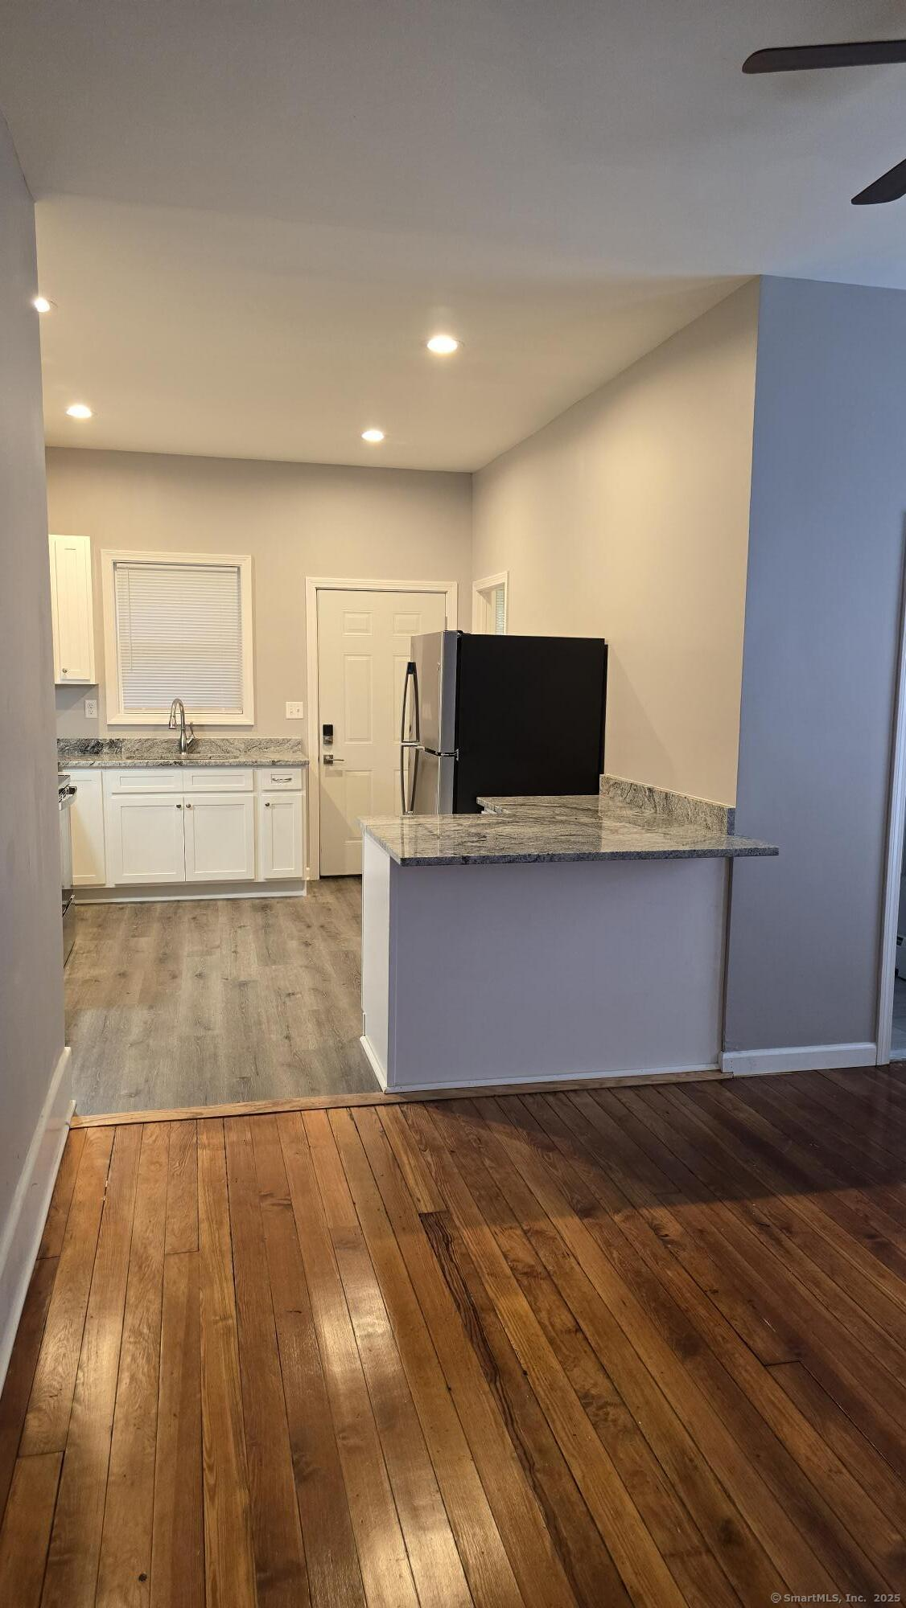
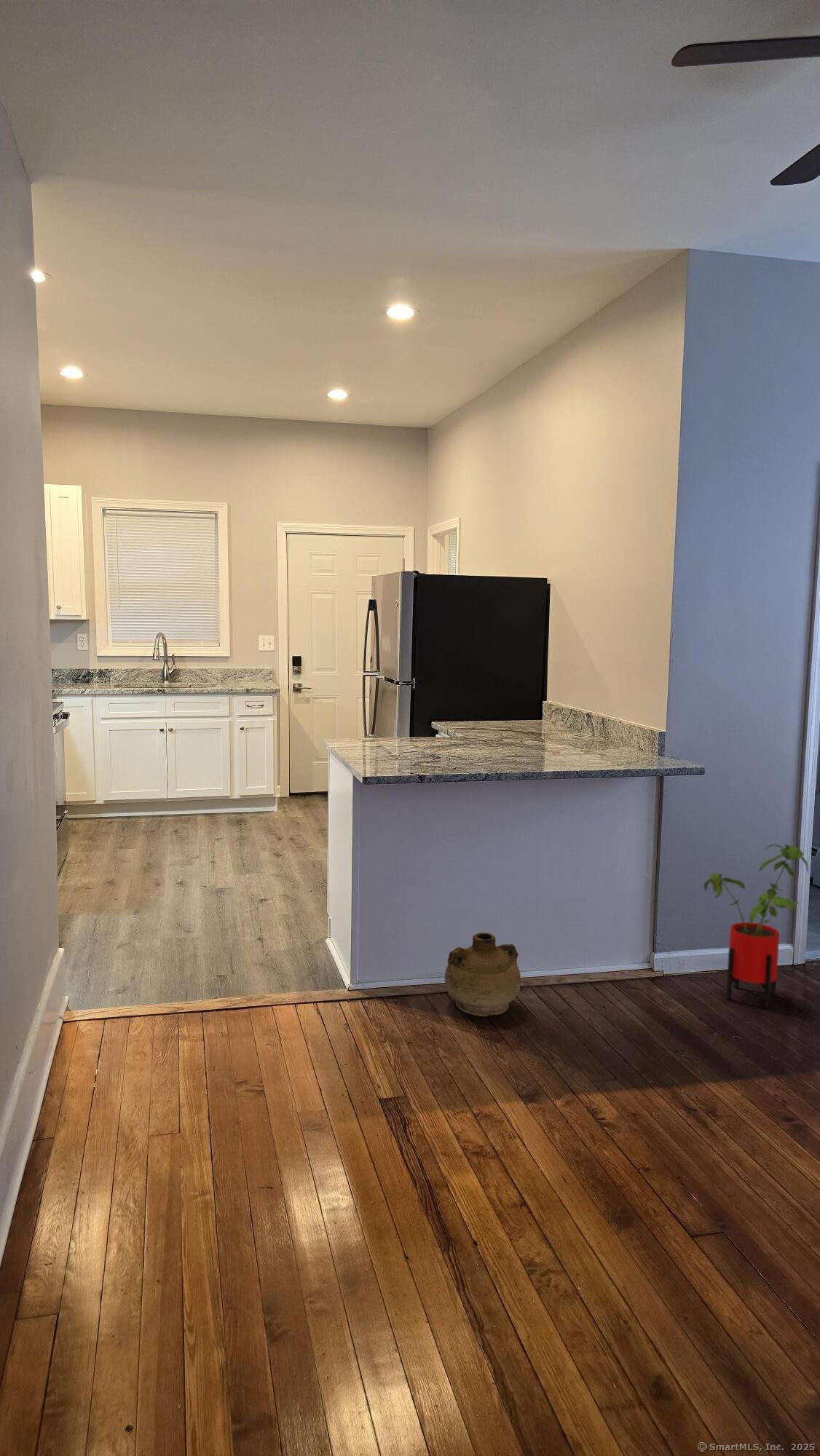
+ house plant [703,843,809,1009]
+ ceramic jug [444,932,521,1017]
